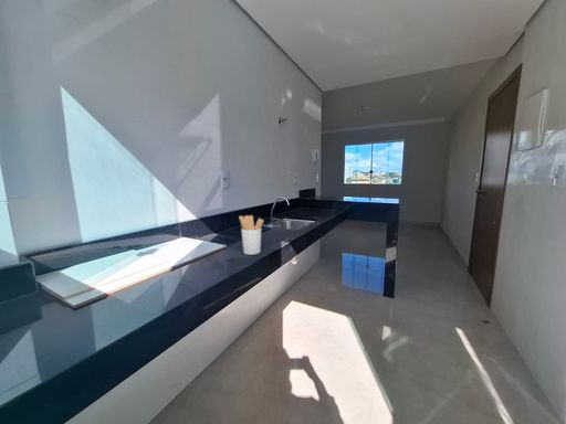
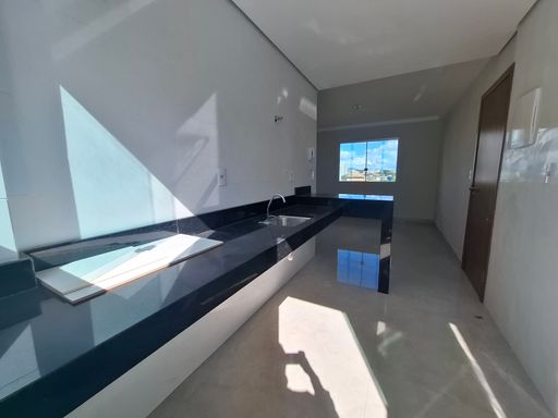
- utensil holder [238,214,264,256]
